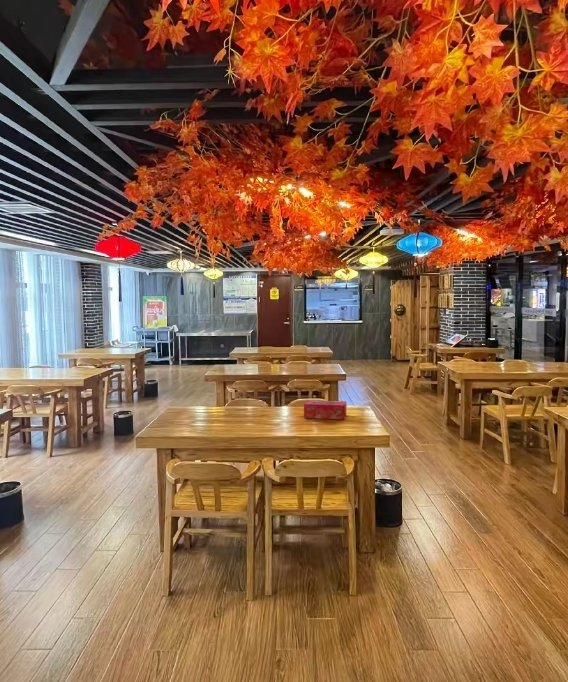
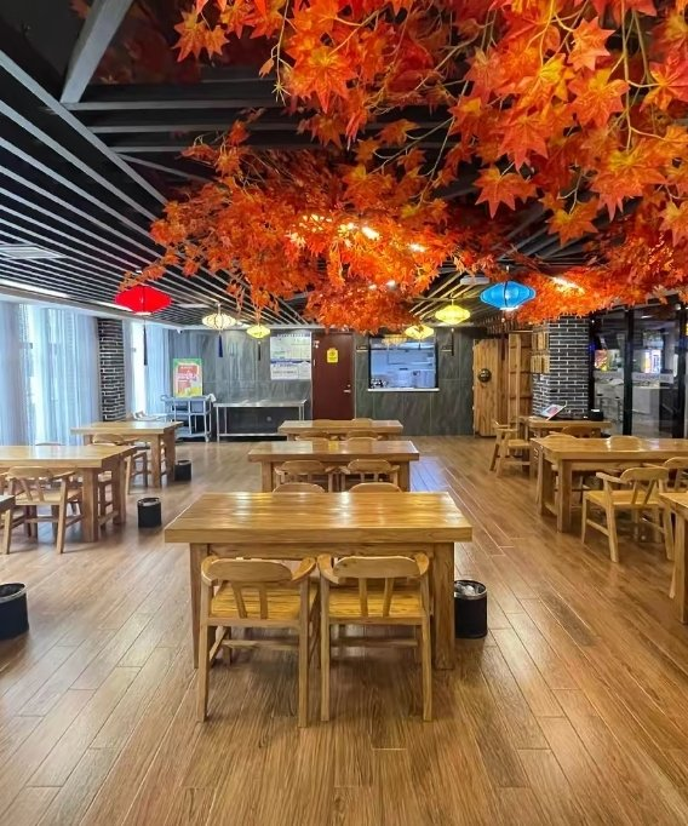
- tissue box [303,399,347,420]
